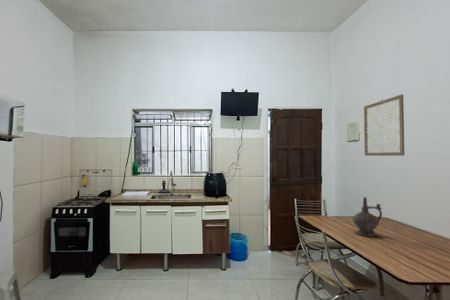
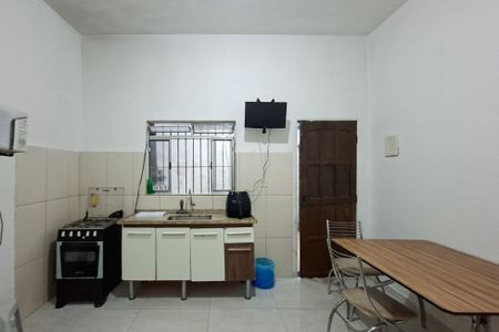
- ceremonial vessel [352,196,383,238]
- wall art [363,93,405,157]
